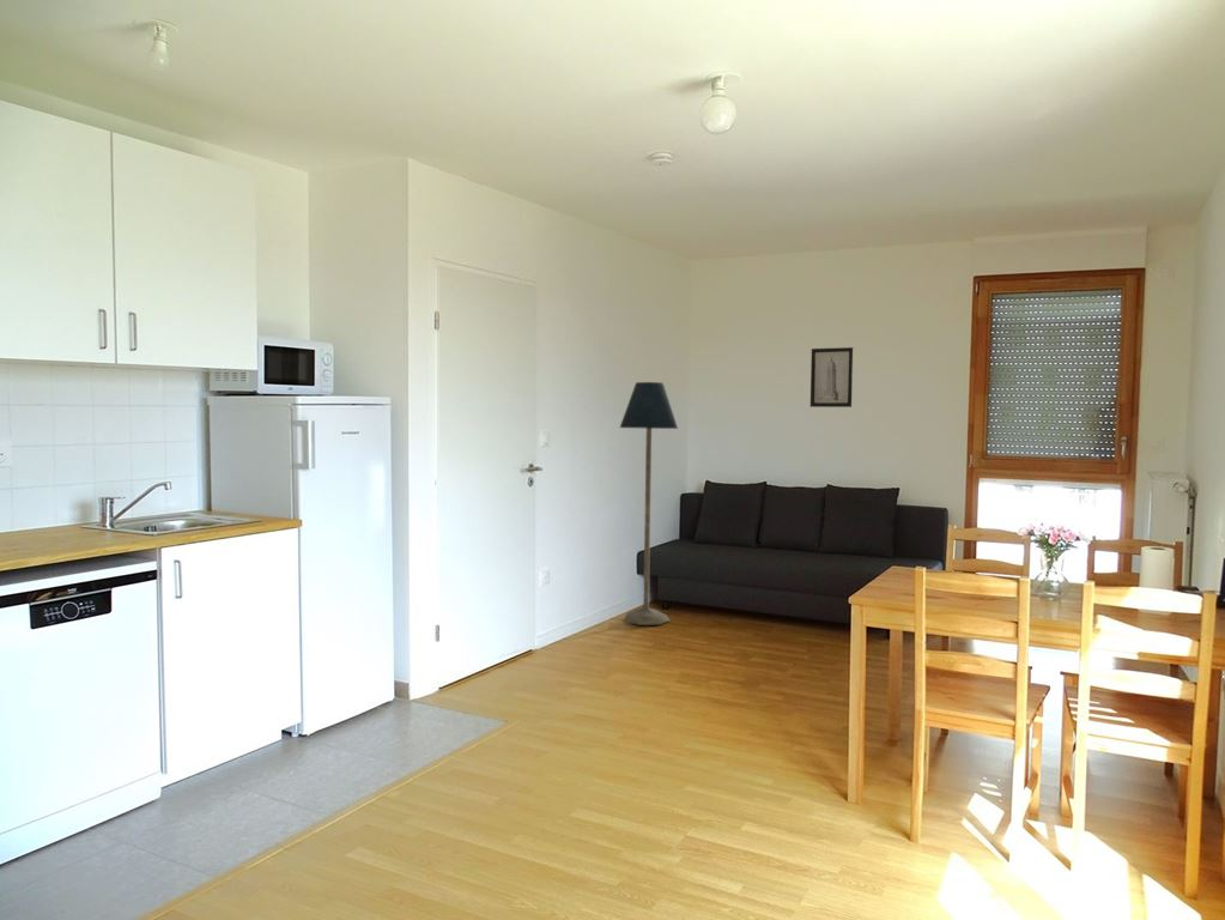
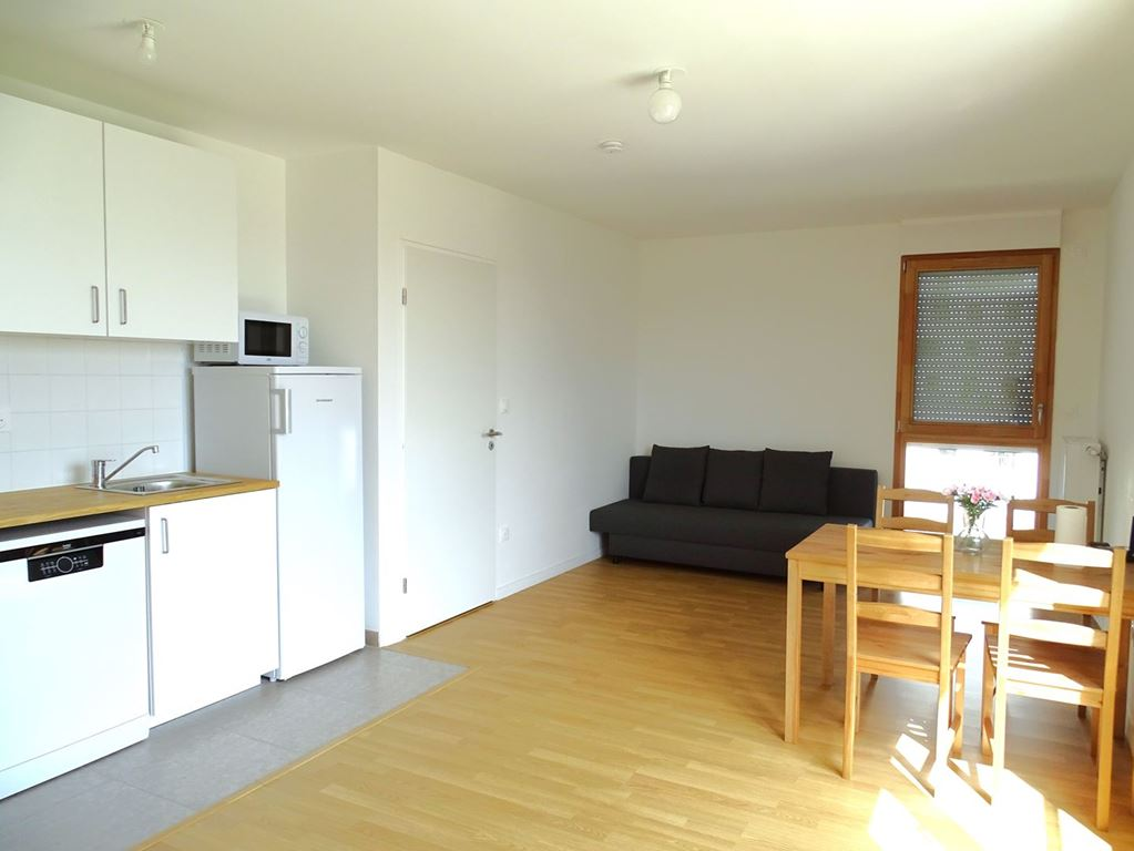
- floor lamp [619,381,679,627]
- wall art [809,346,855,408]
